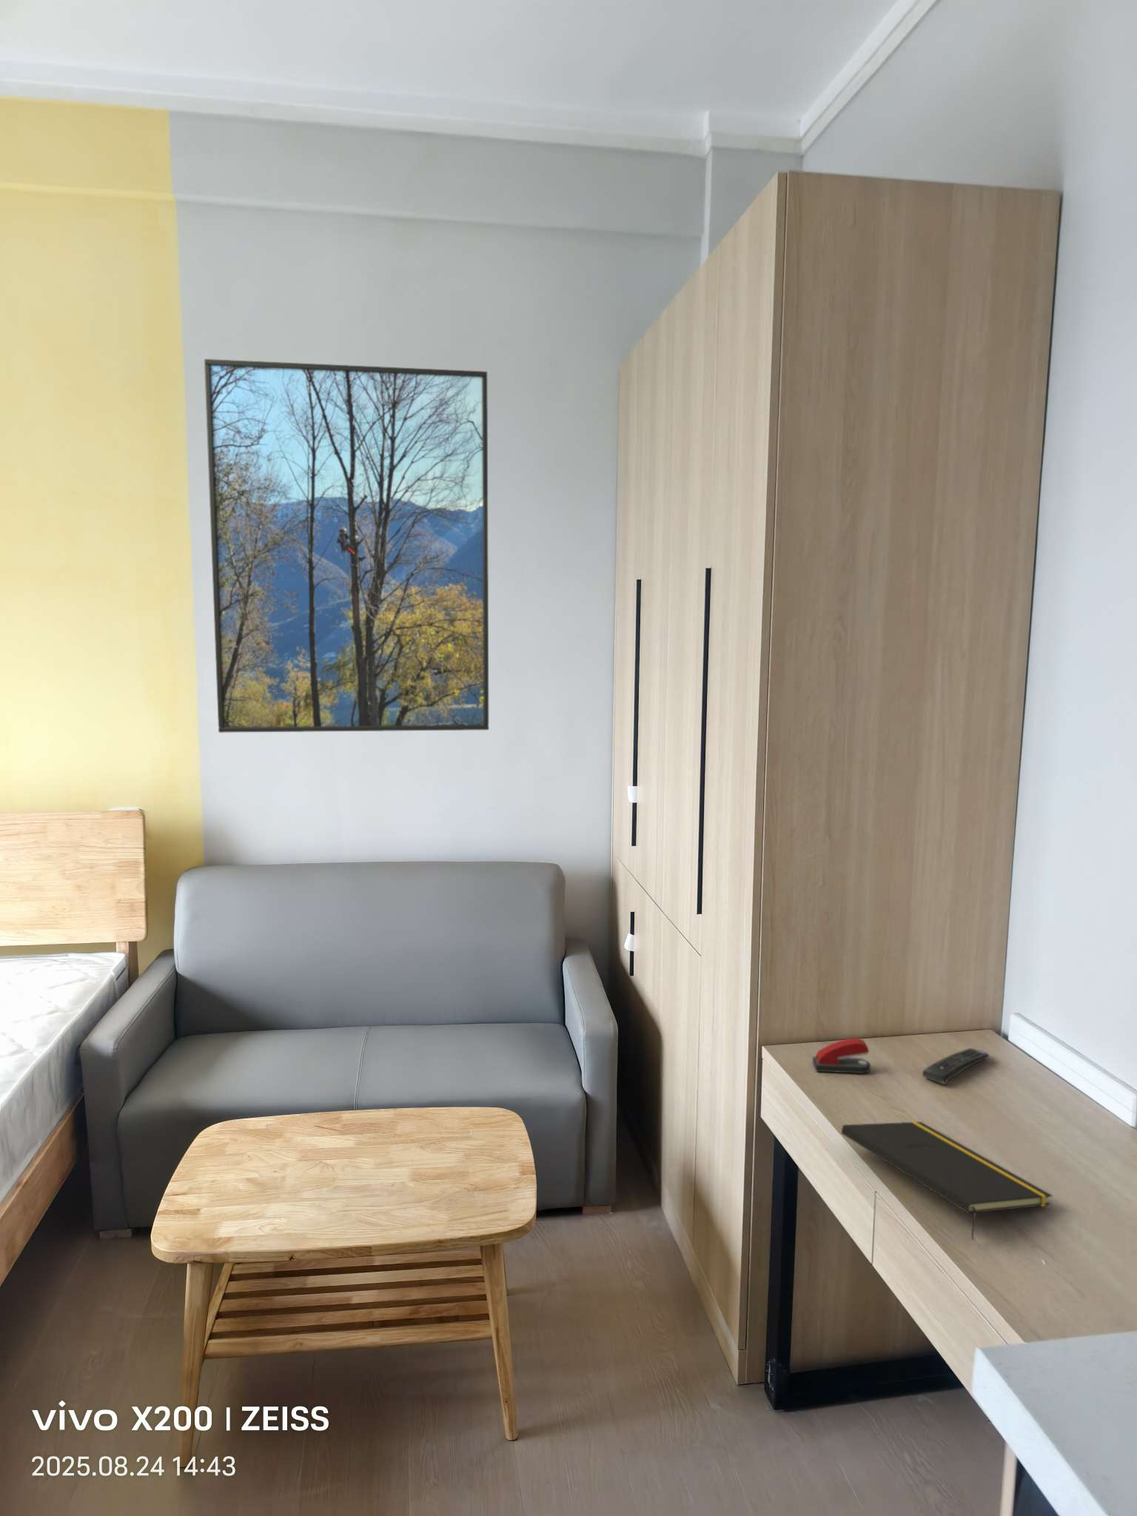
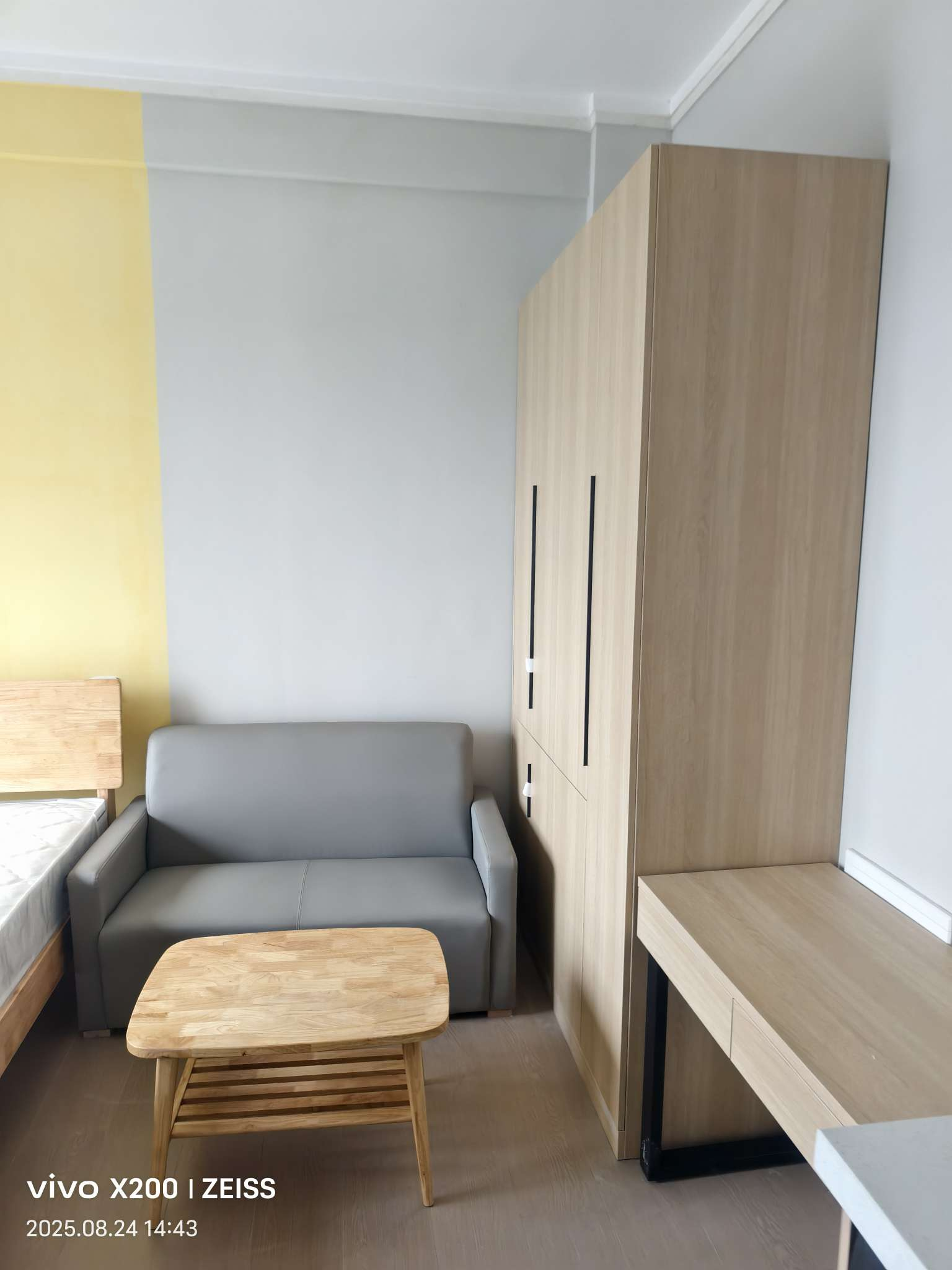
- remote control [922,1047,990,1085]
- stapler [812,1037,871,1074]
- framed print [203,358,490,734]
- notepad [841,1121,1052,1240]
